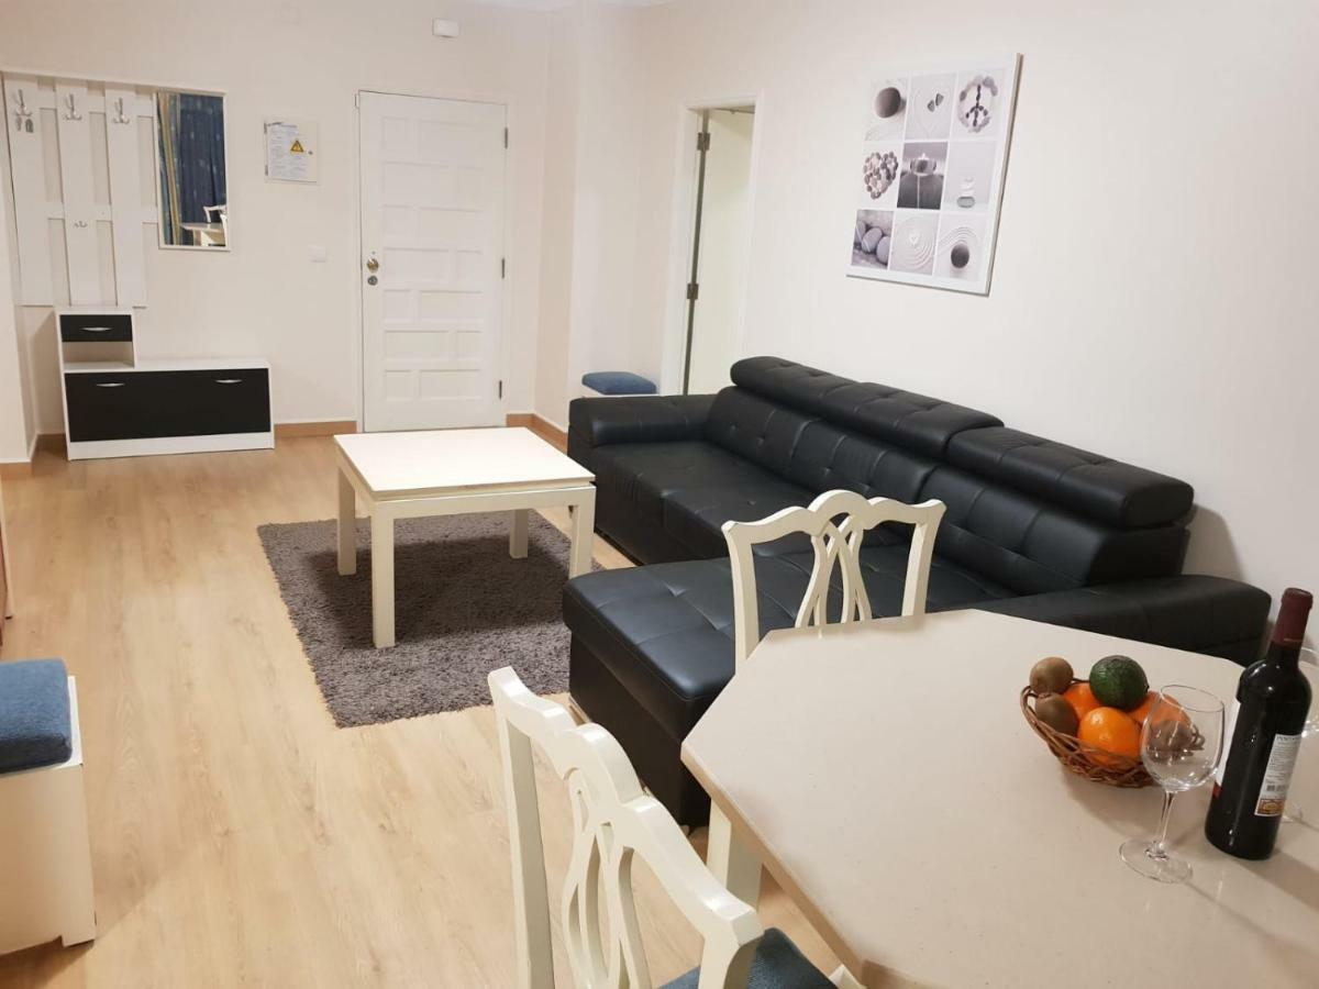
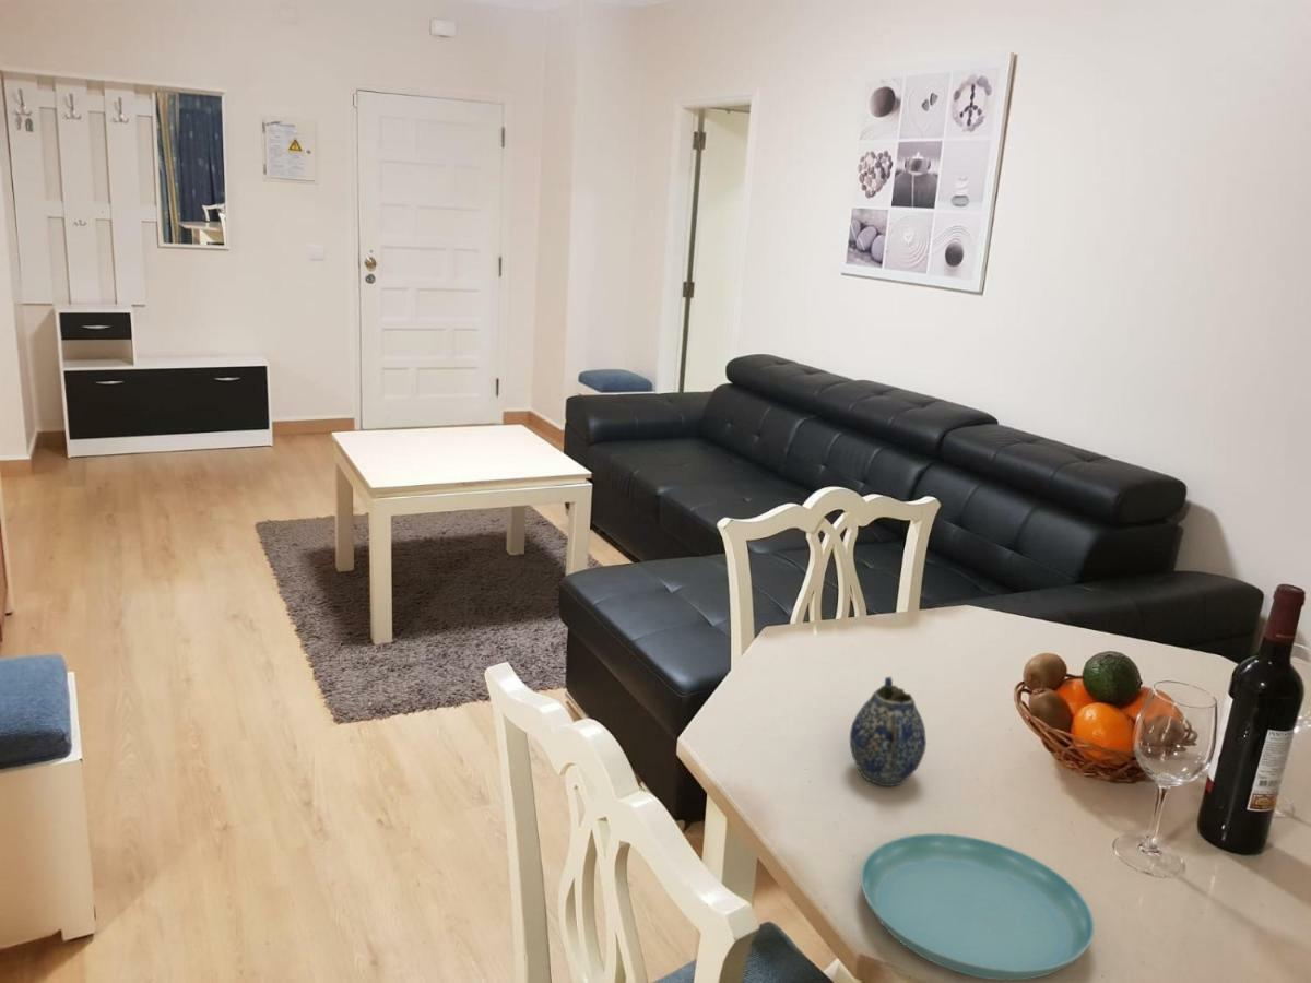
+ teapot [849,675,928,787]
+ saucer [860,832,1096,981]
